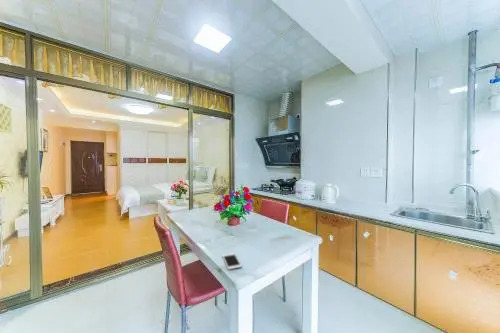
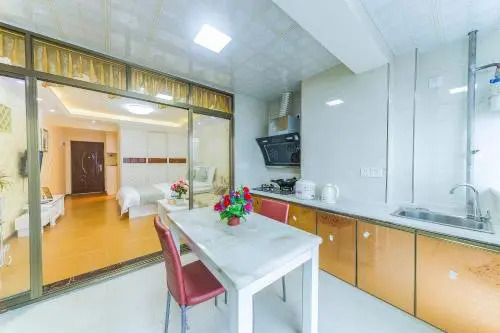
- cell phone [221,252,243,270]
